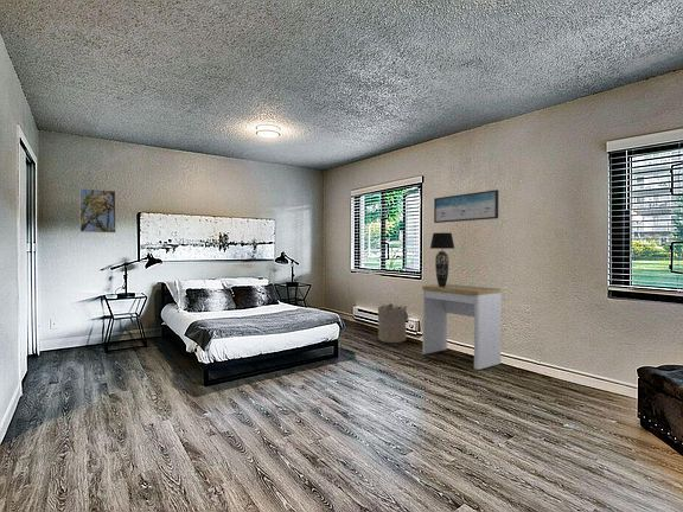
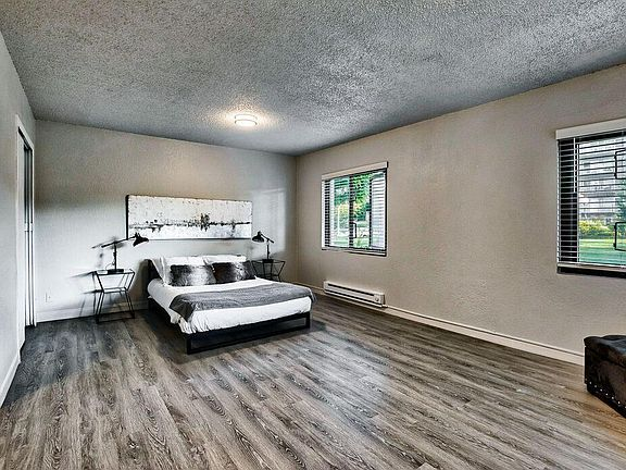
- table lamp [429,231,455,287]
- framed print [78,187,117,233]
- wall art [433,188,499,224]
- laundry hamper [377,302,414,344]
- desk [421,283,503,371]
